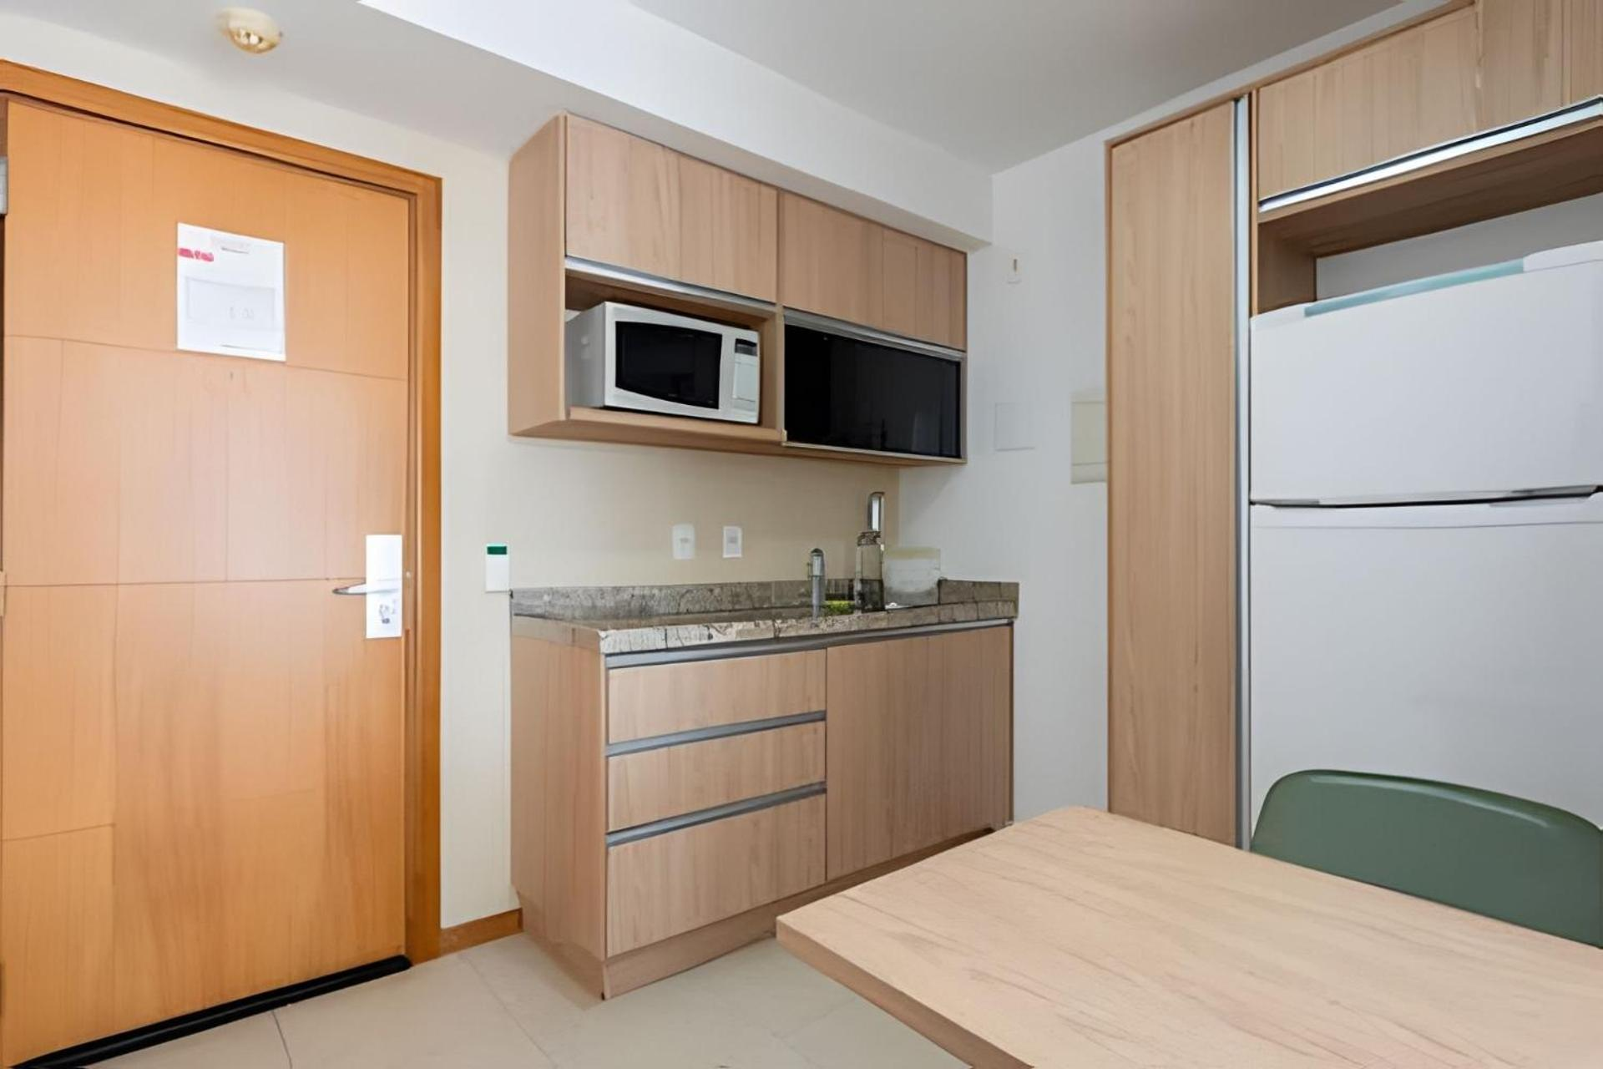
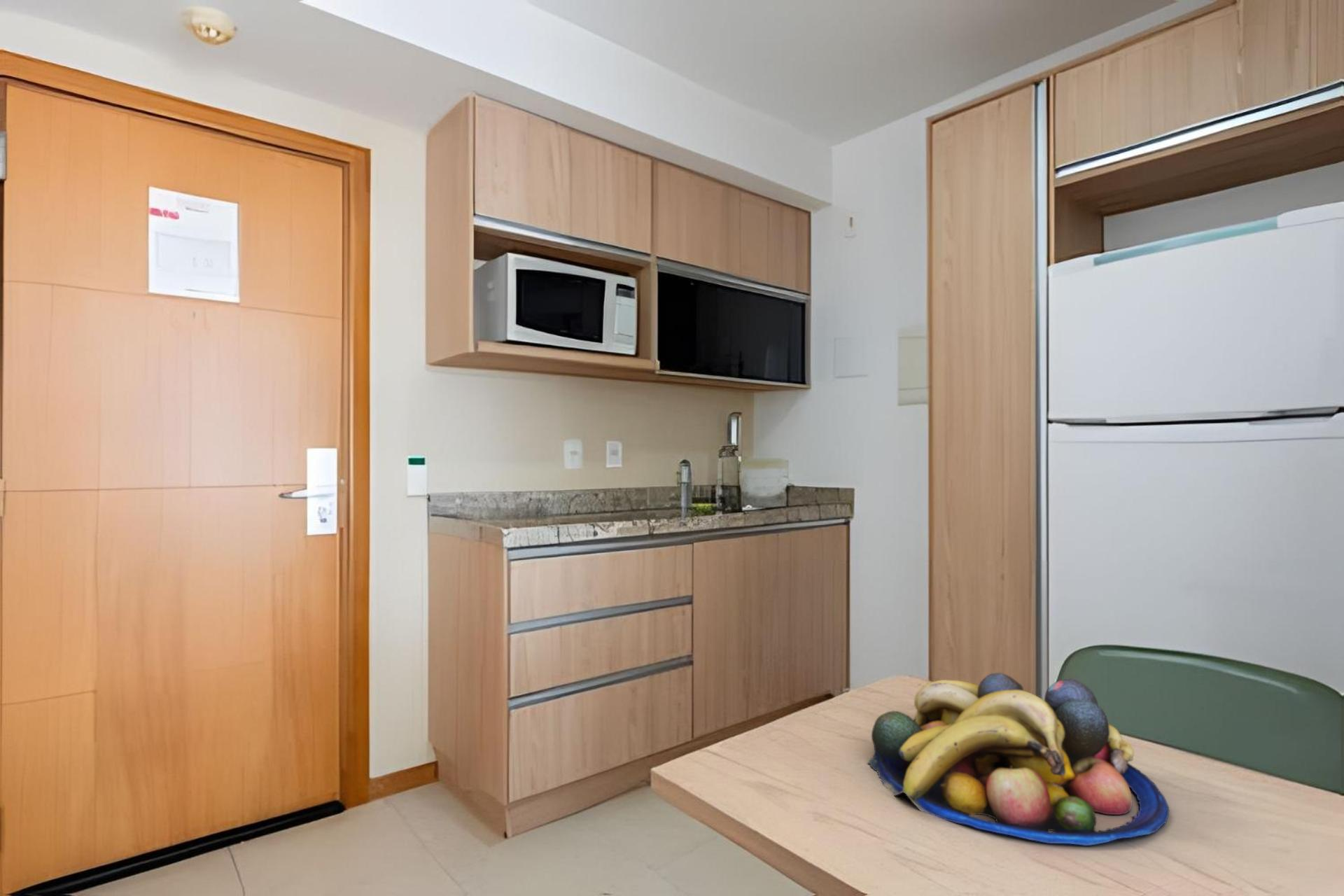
+ fruit bowl [867,672,1170,846]
